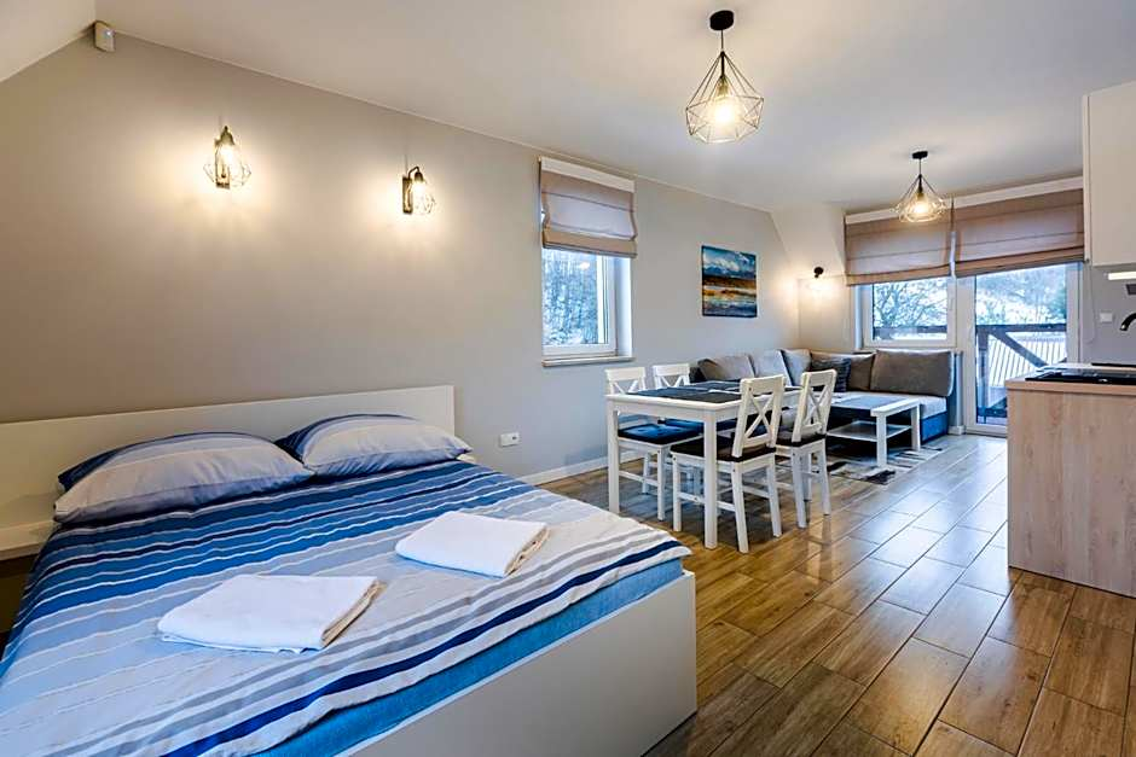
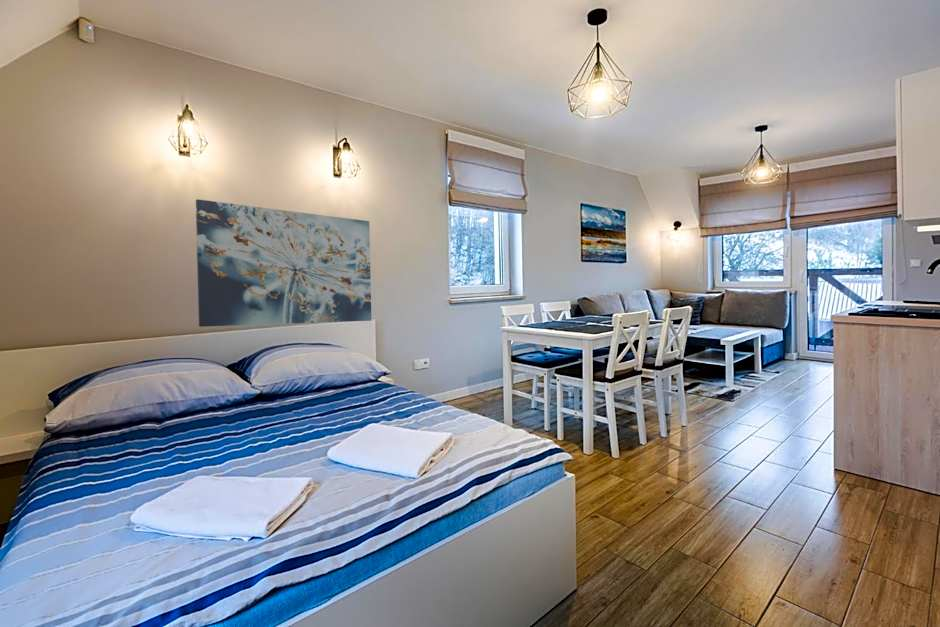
+ wall art [195,198,372,328]
